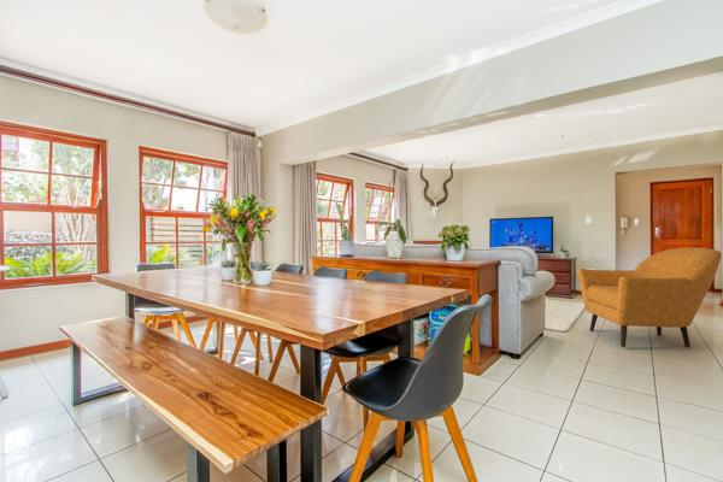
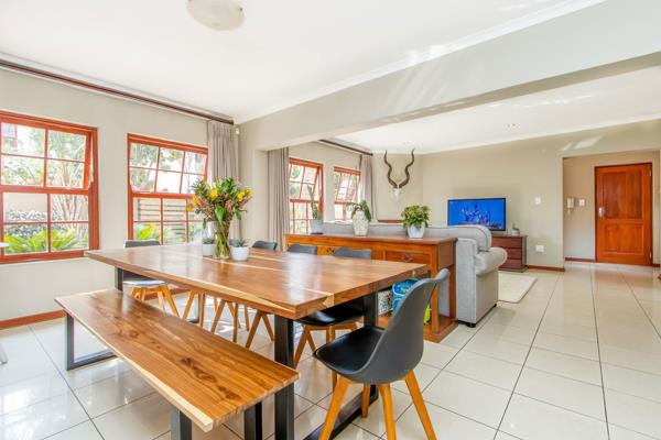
- armchair [576,247,723,348]
